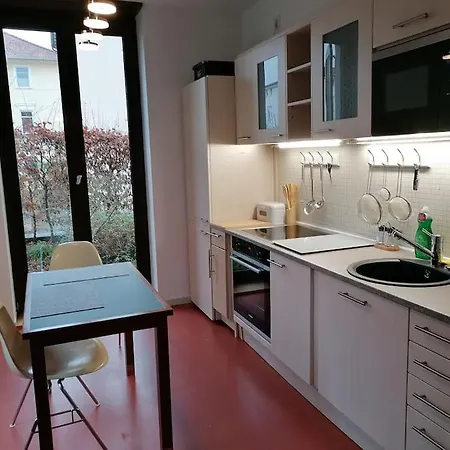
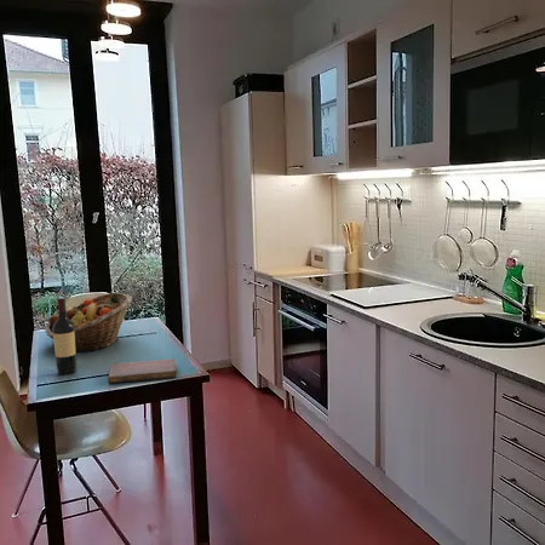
+ fruit basket [44,292,133,352]
+ notebook [107,357,177,384]
+ wine bottle [52,297,78,375]
